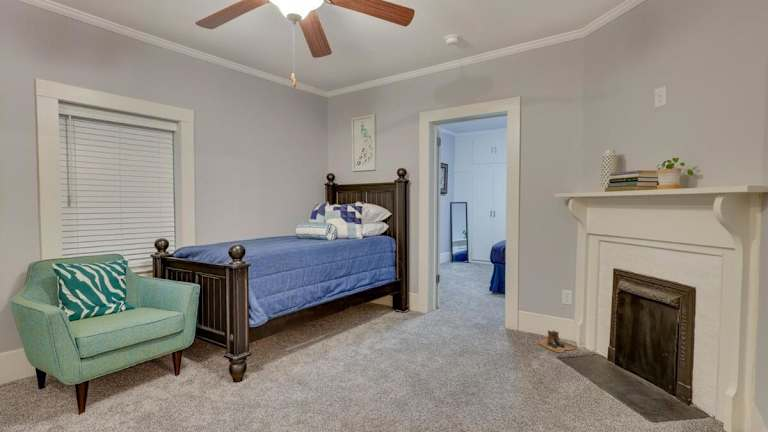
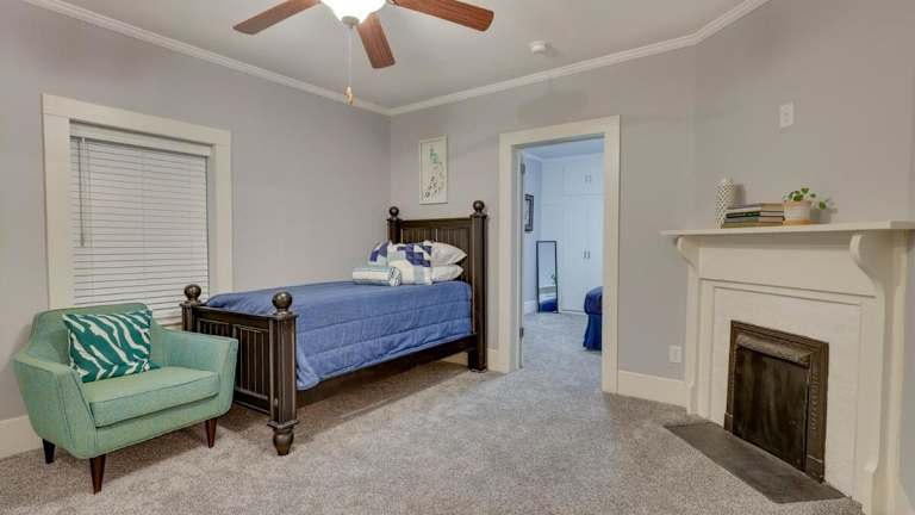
- boots [537,329,578,353]
